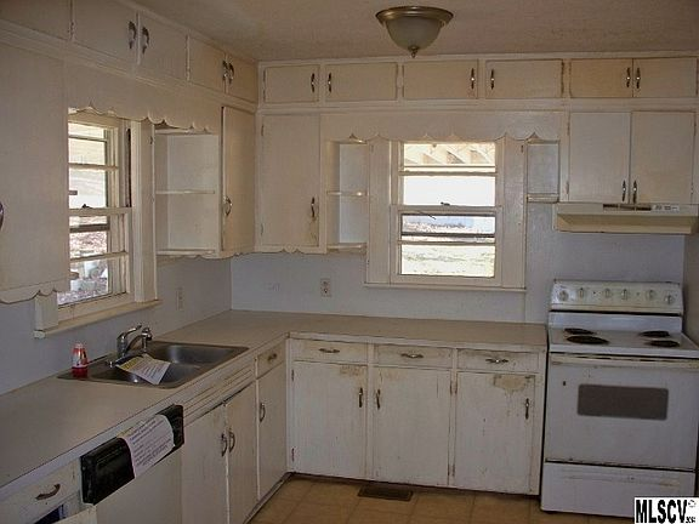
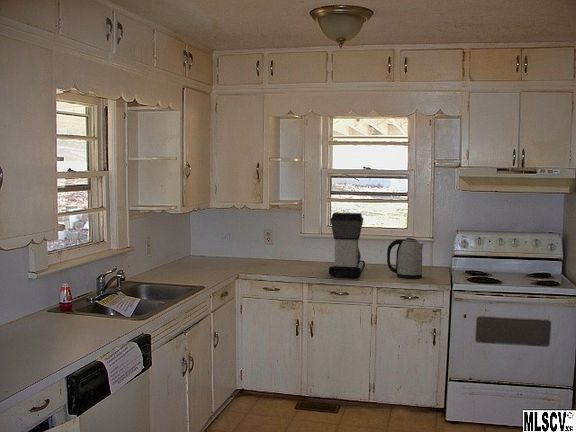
+ kettle [386,237,424,279]
+ coffee maker [328,212,366,279]
